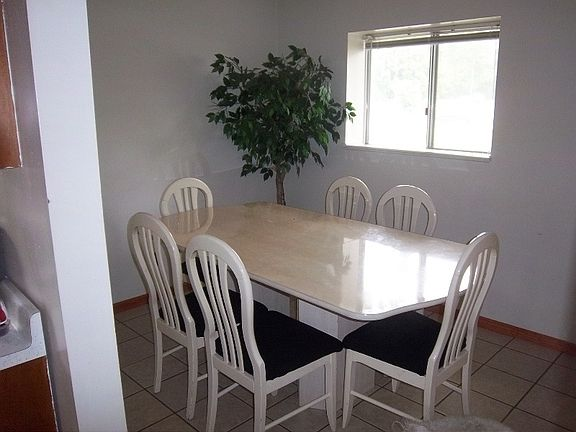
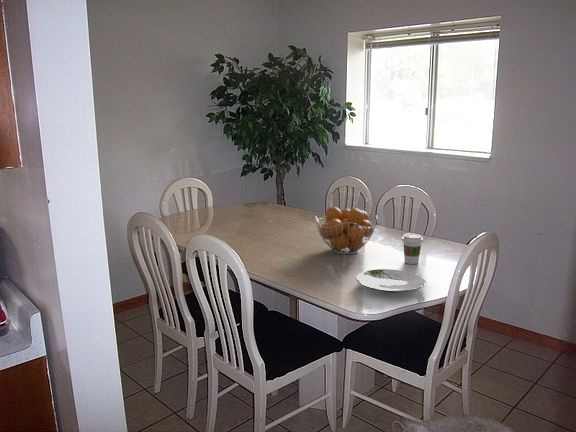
+ fruit basket [314,206,378,255]
+ coffee cup [401,233,424,265]
+ plate [355,268,427,293]
